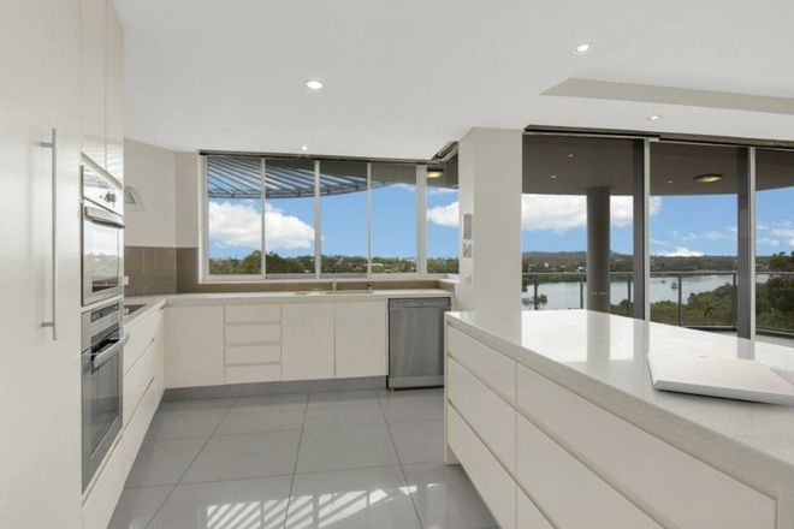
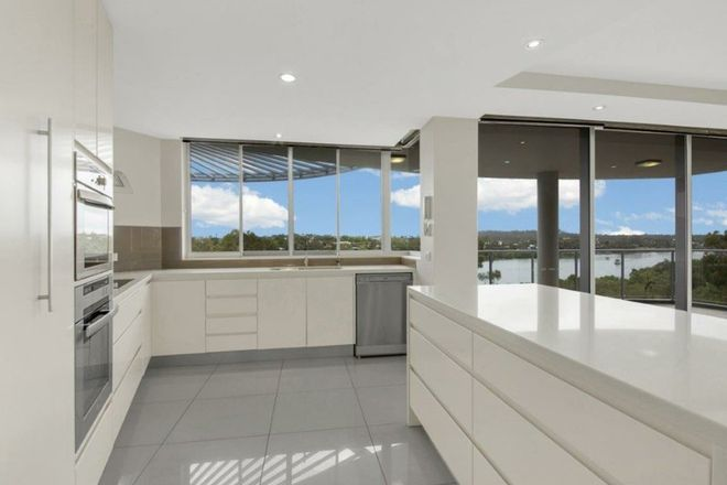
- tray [646,350,794,406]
